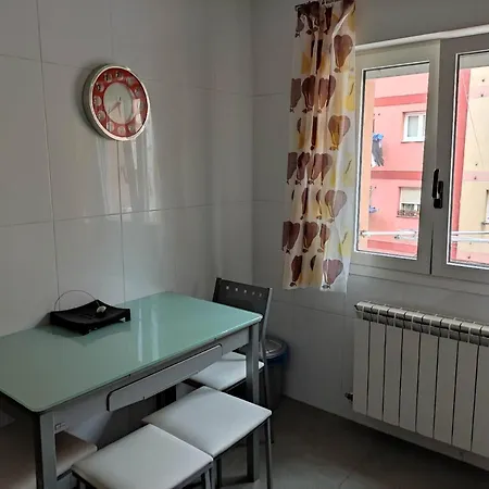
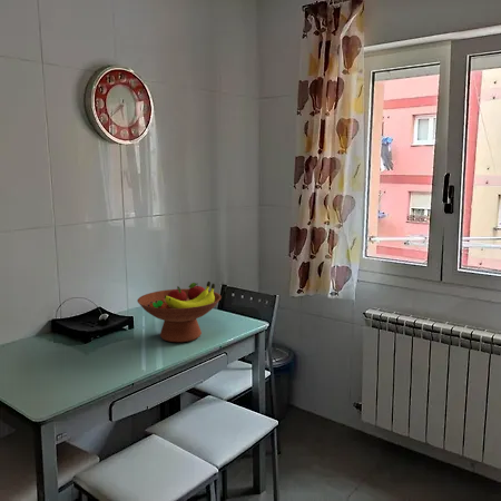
+ fruit bowl [136,281,223,343]
